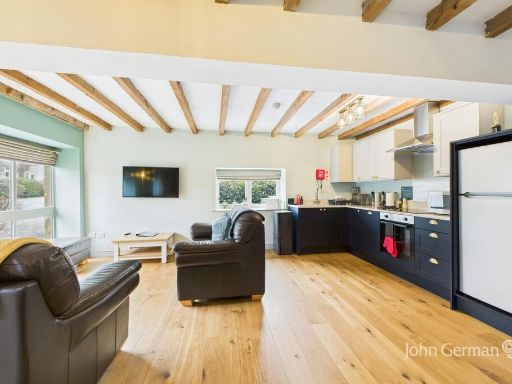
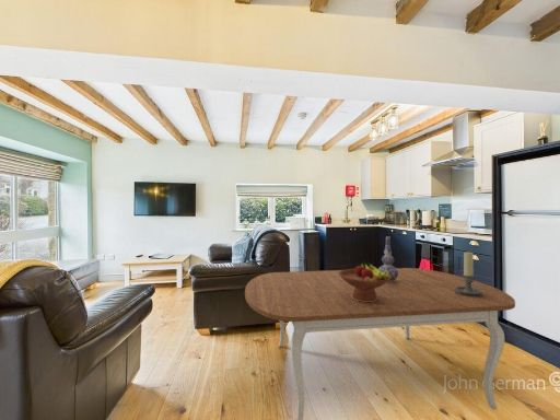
+ candle holder [454,252,482,295]
+ fruit bowl [339,260,392,302]
+ vase [377,236,398,282]
+ dining table [244,267,516,420]
